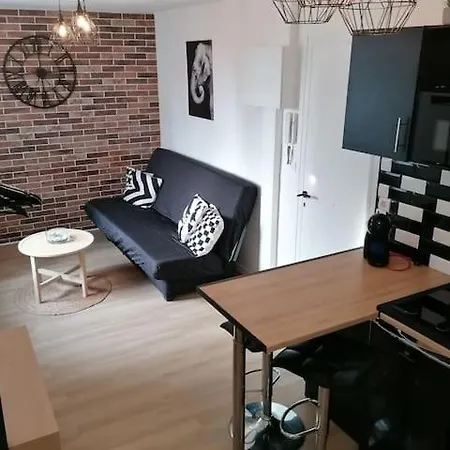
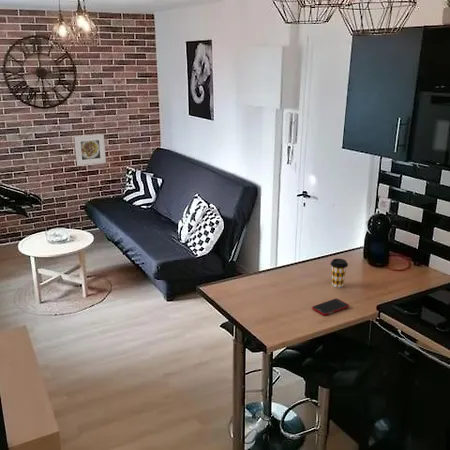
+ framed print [73,133,107,167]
+ coffee cup [330,258,349,289]
+ cell phone [311,298,350,317]
